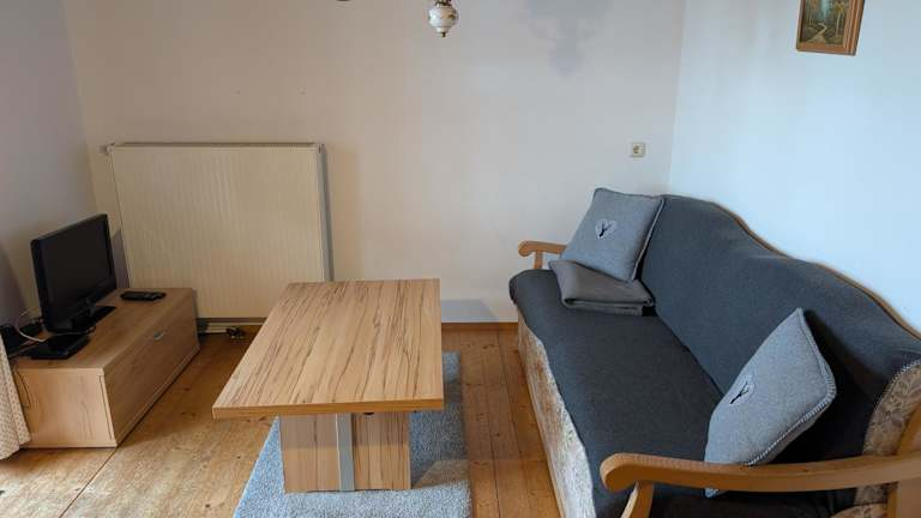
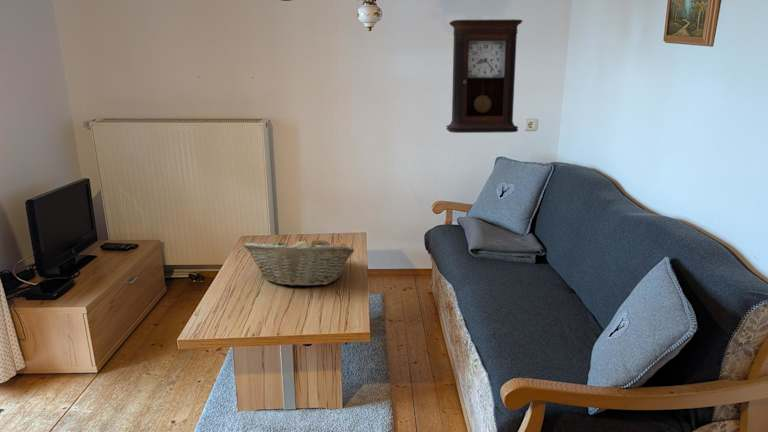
+ fruit basket [242,234,356,287]
+ pendulum clock [445,18,523,134]
